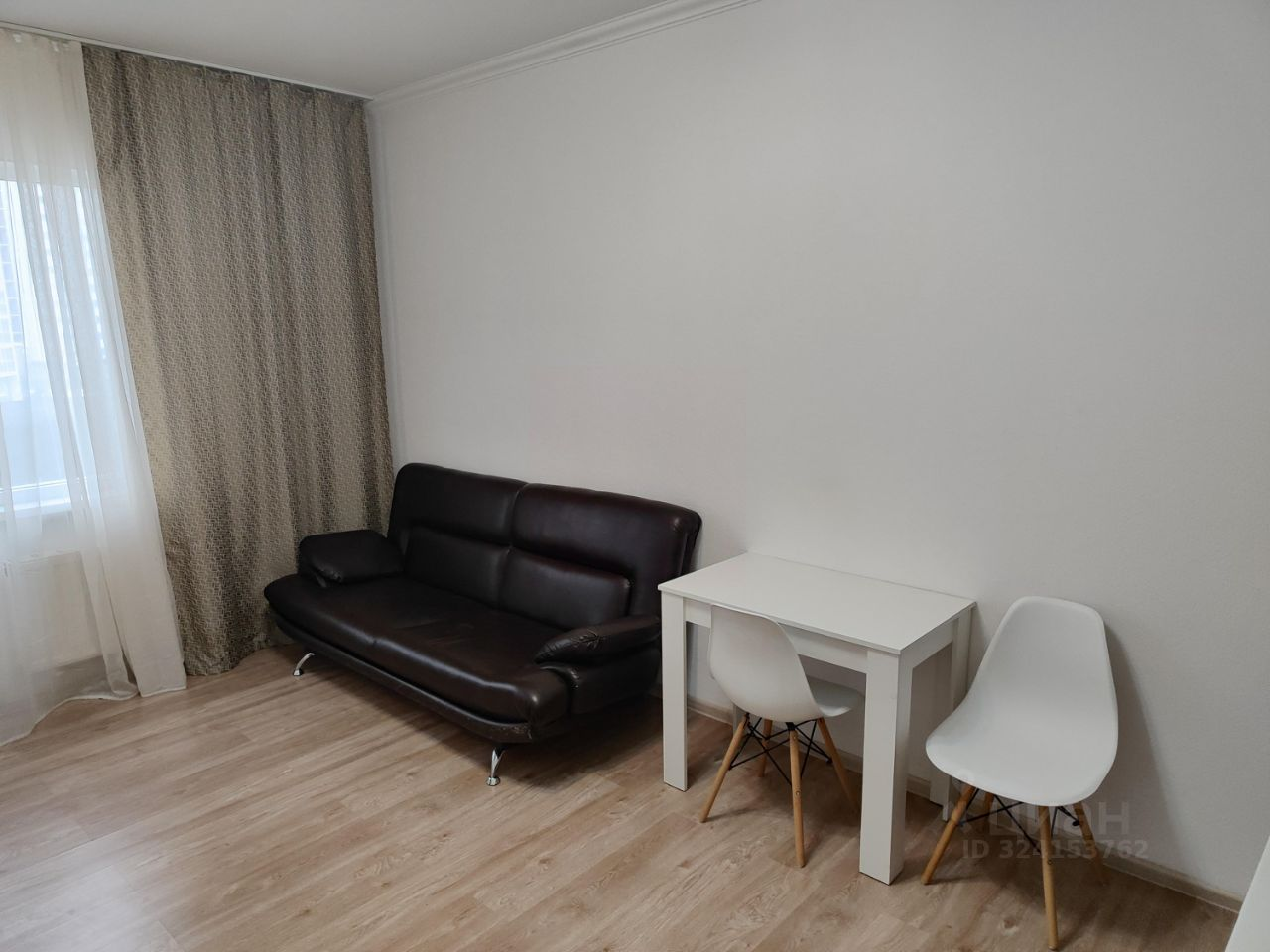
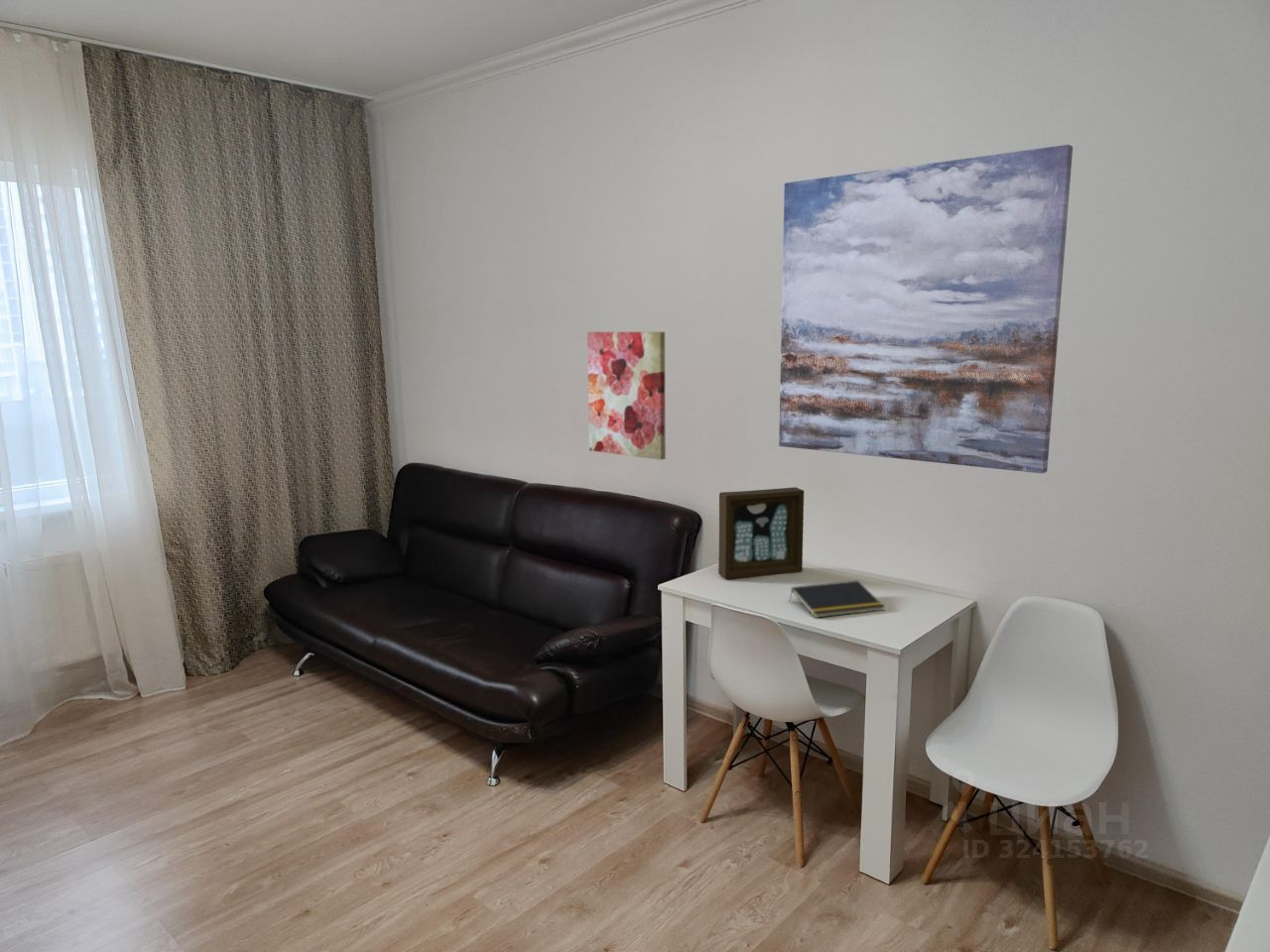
+ picture frame [717,486,805,580]
+ notepad [789,580,886,619]
+ wall art [586,331,667,461]
+ wall art [778,144,1074,474]
